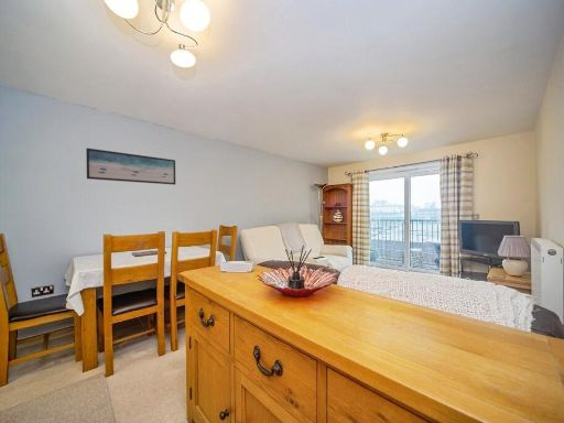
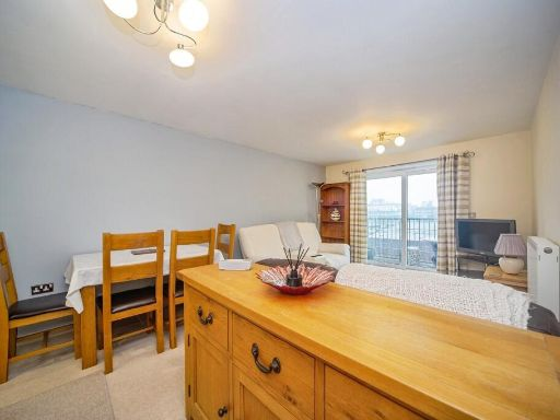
- wall art [85,148,176,186]
